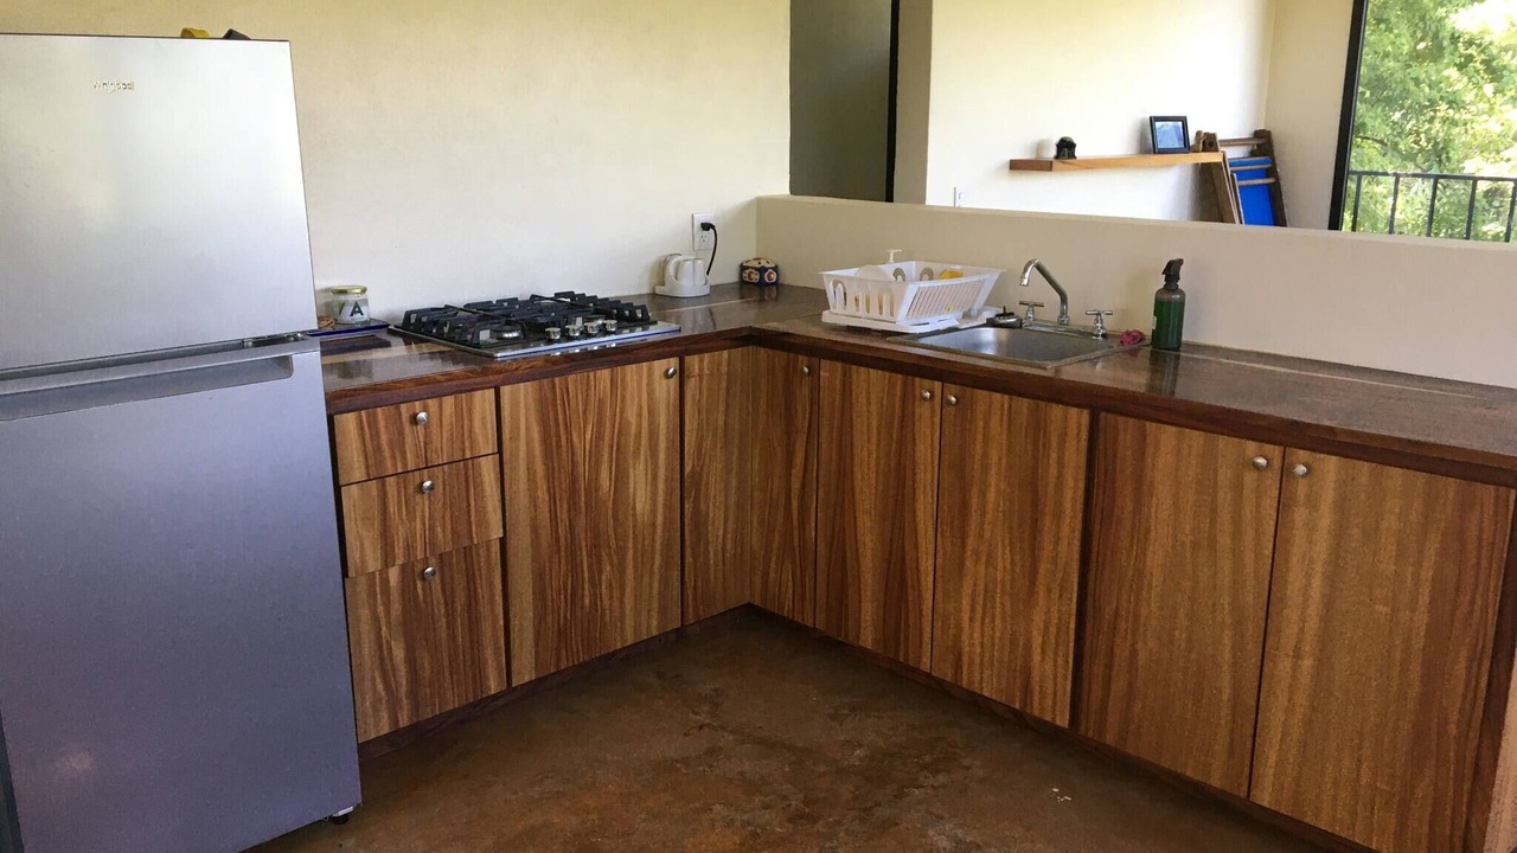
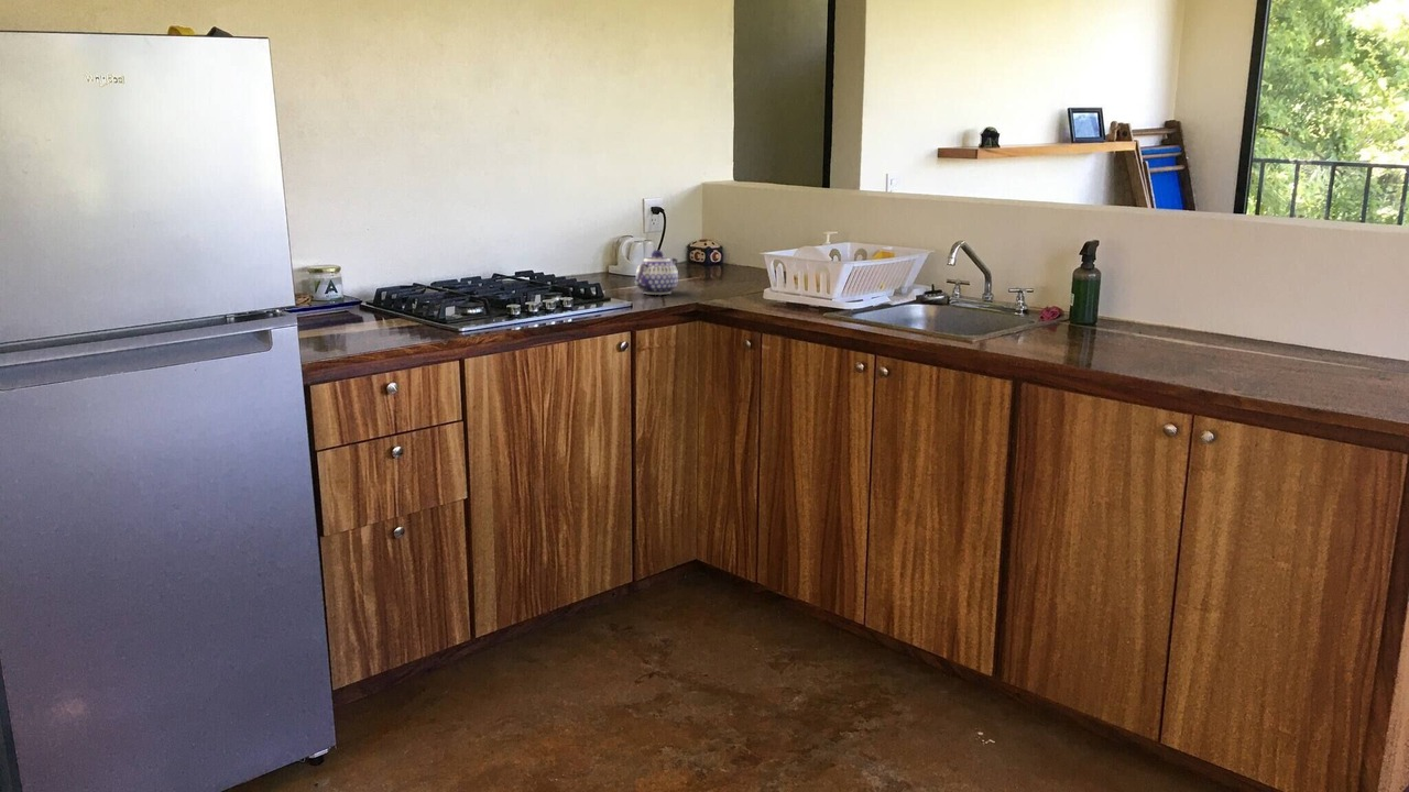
+ teapot [634,249,679,296]
